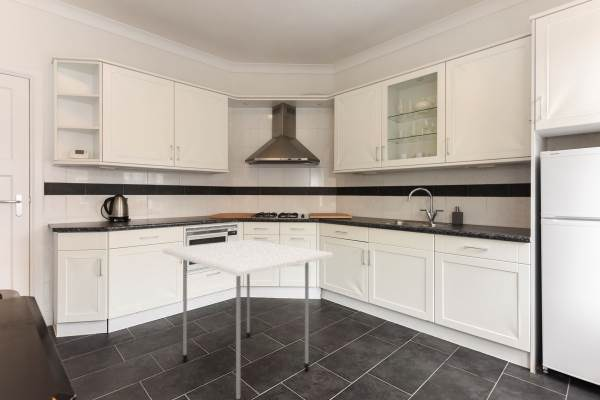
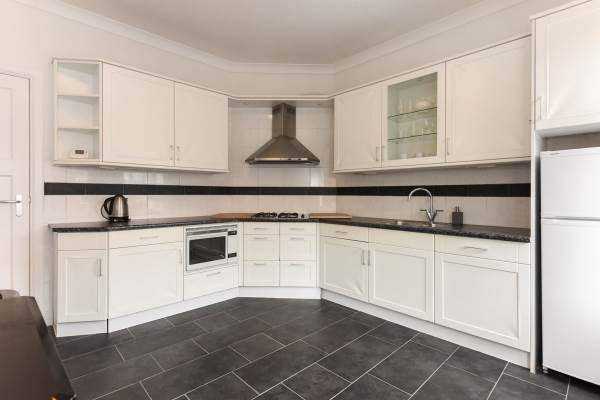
- dining table [162,239,334,400]
